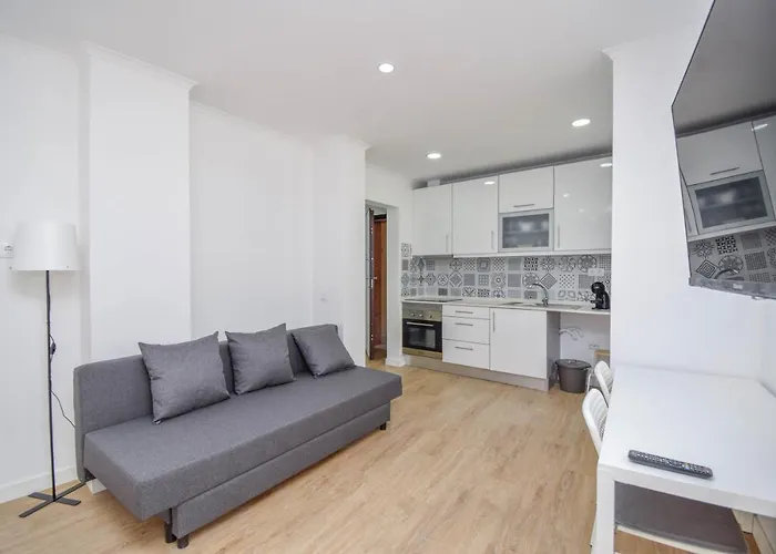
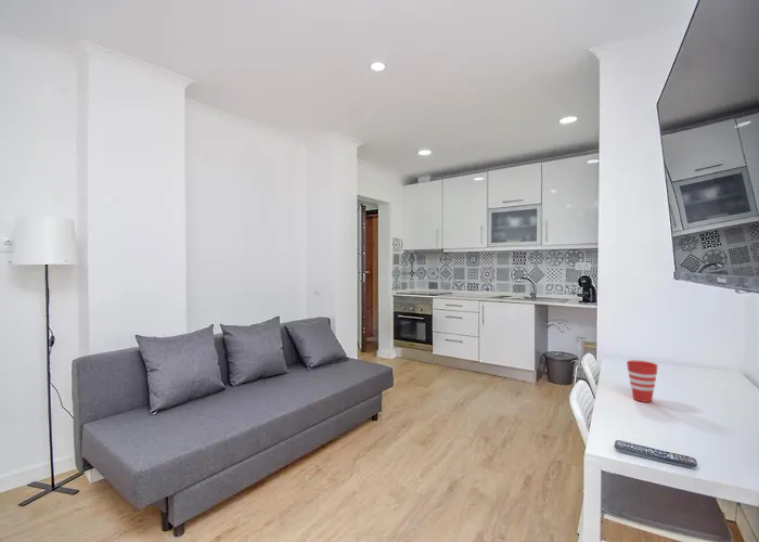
+ cup [626,360,658,403]
